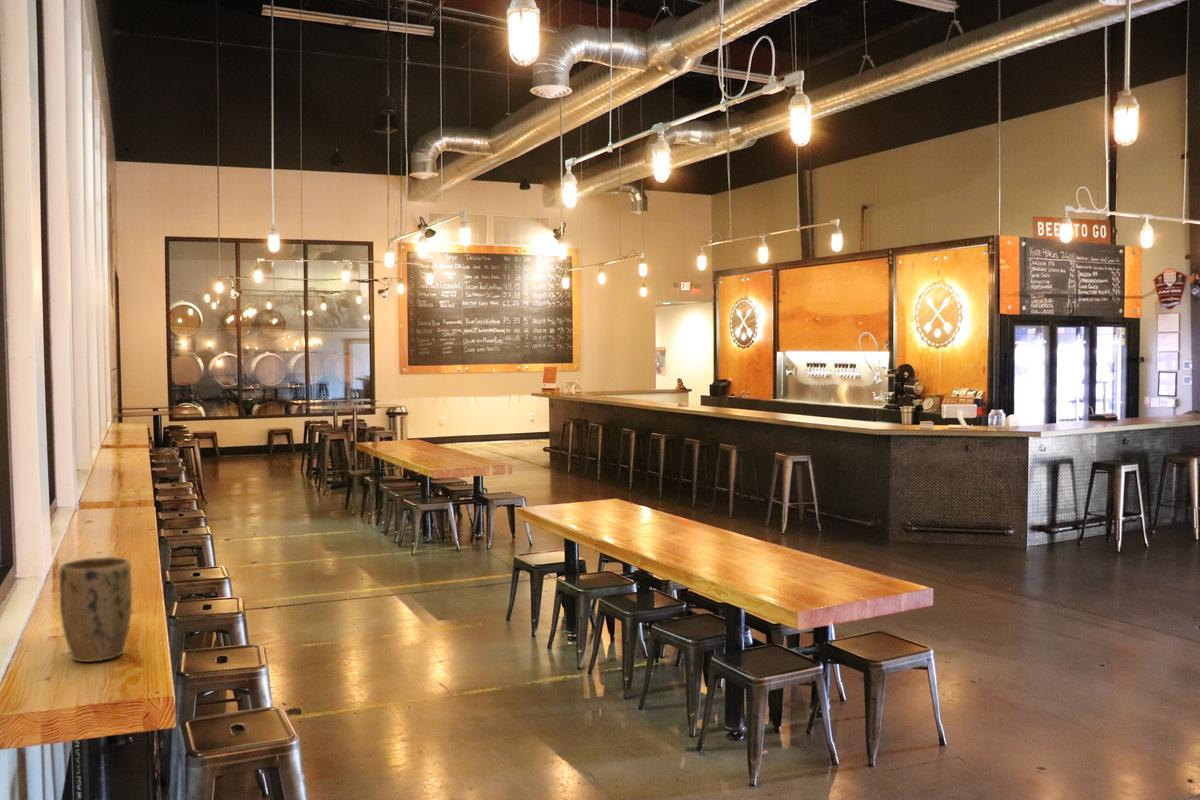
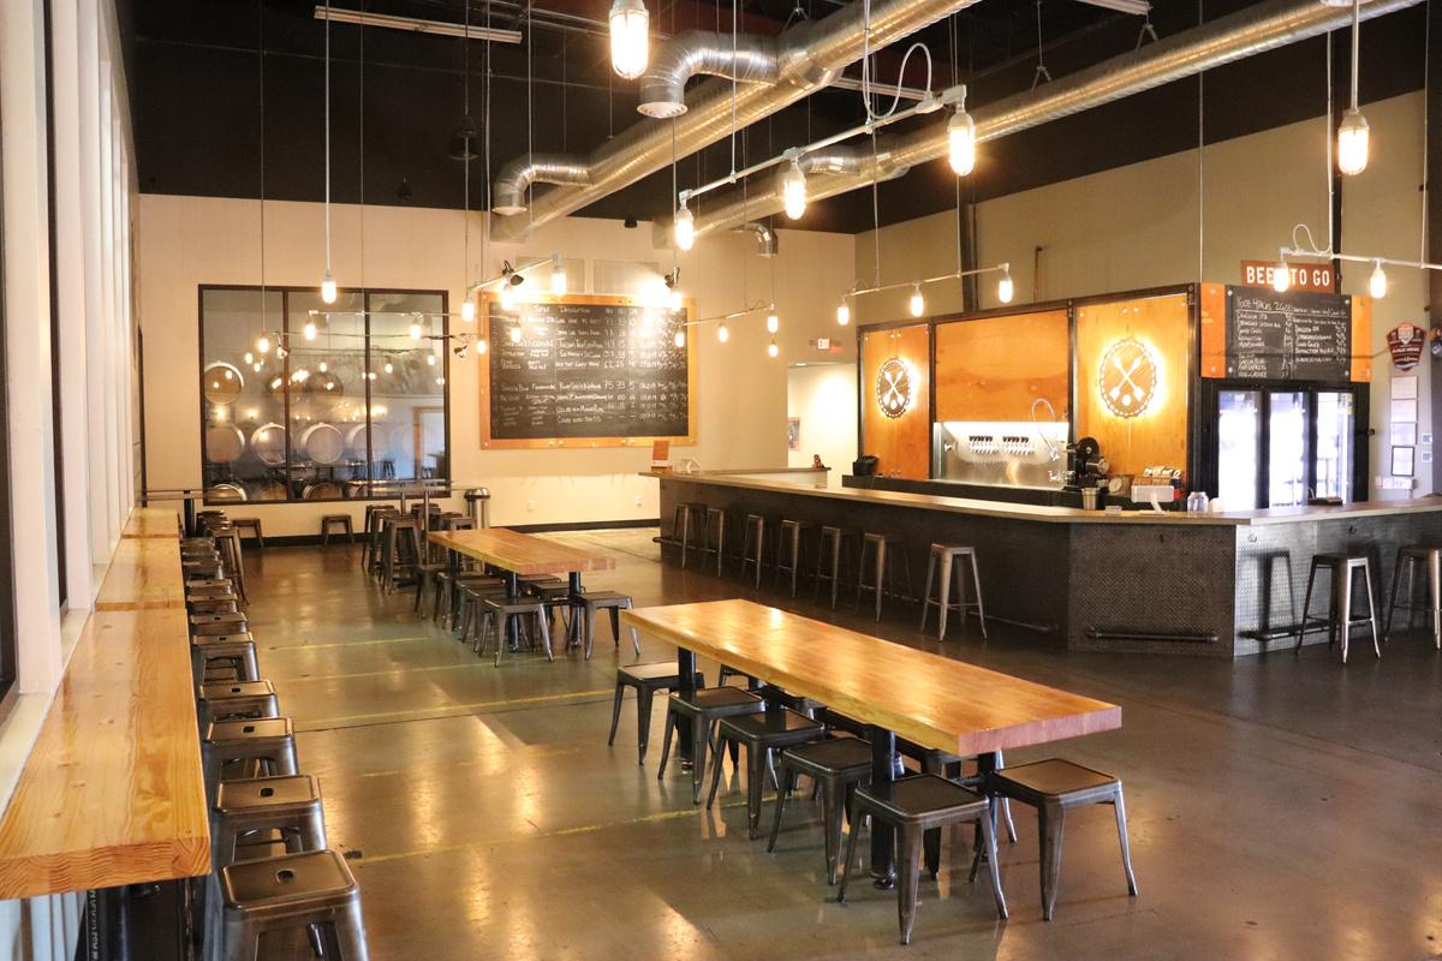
- plant pot [58,556,133,663]
